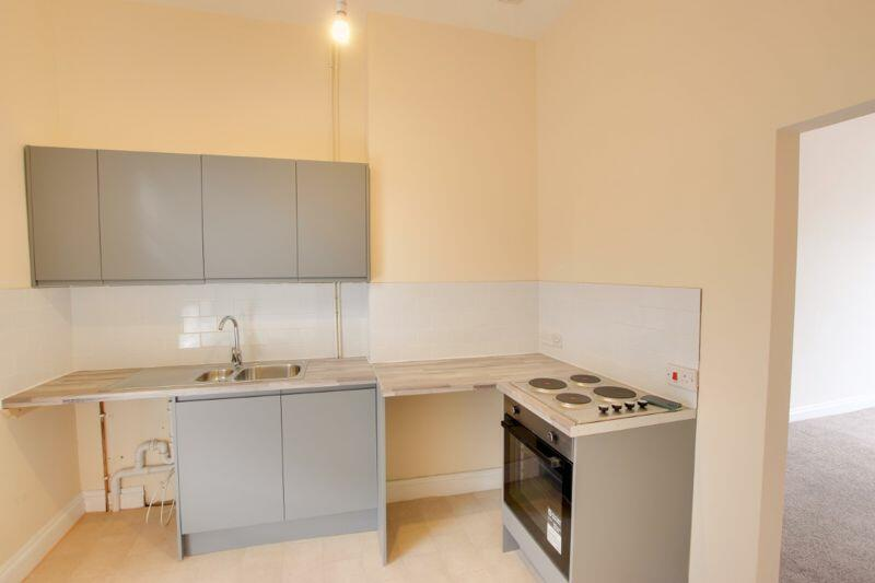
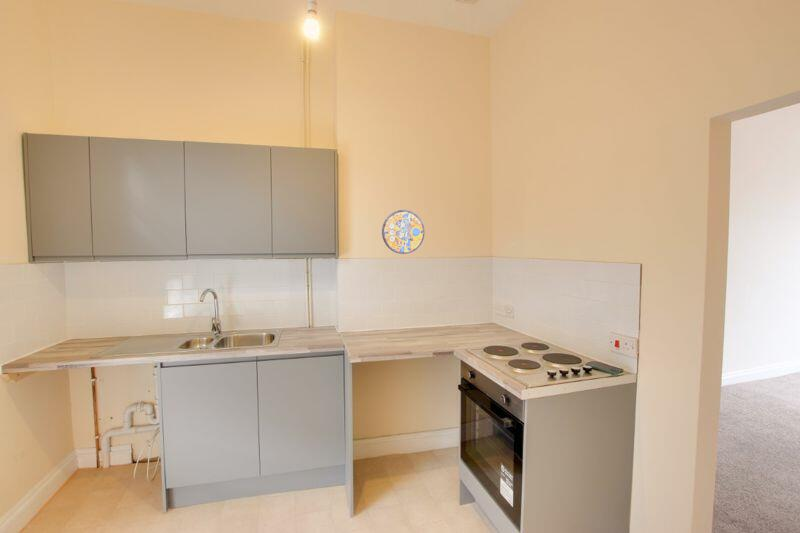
+ manhole cover [381,209,425,255]
